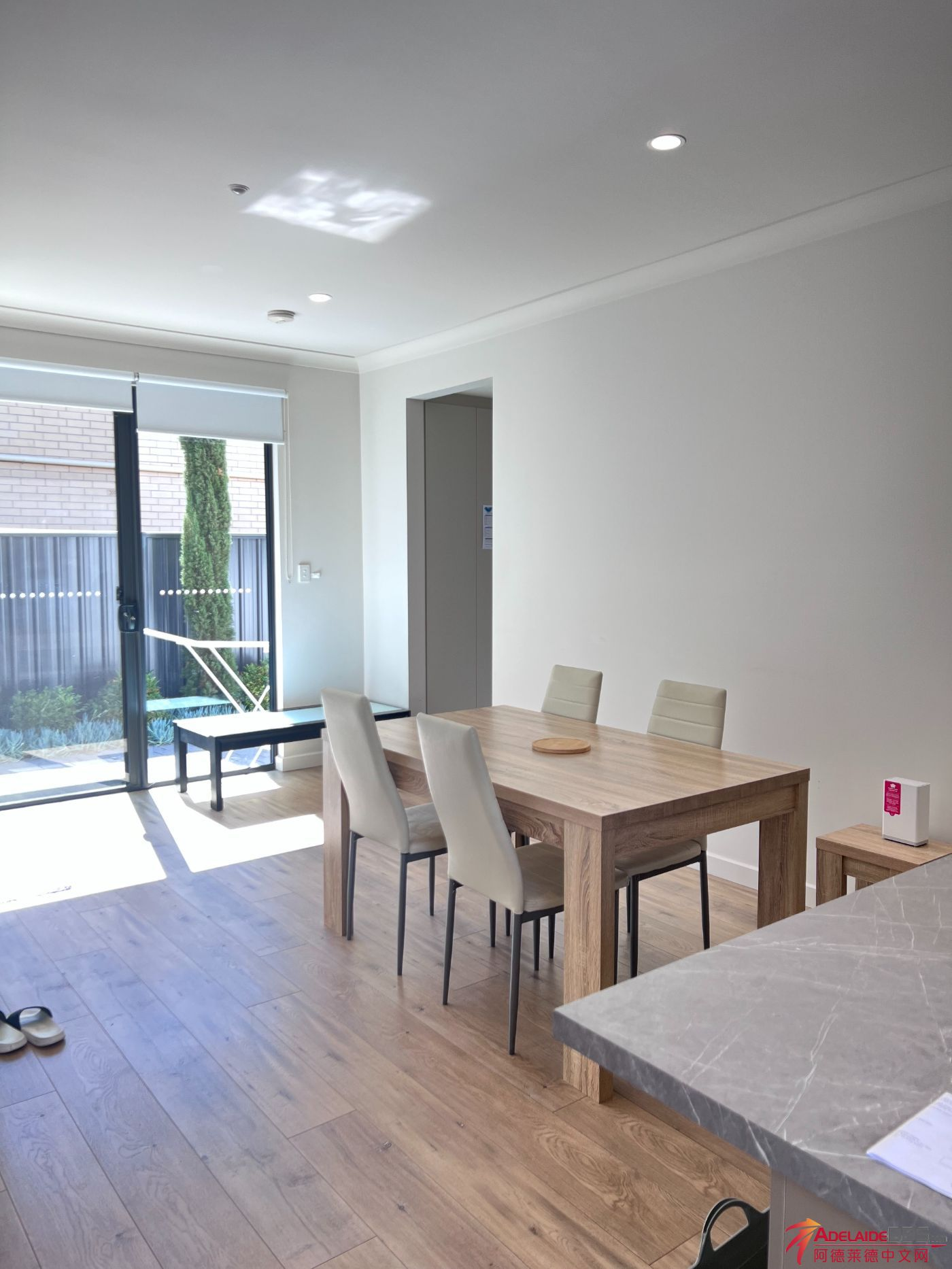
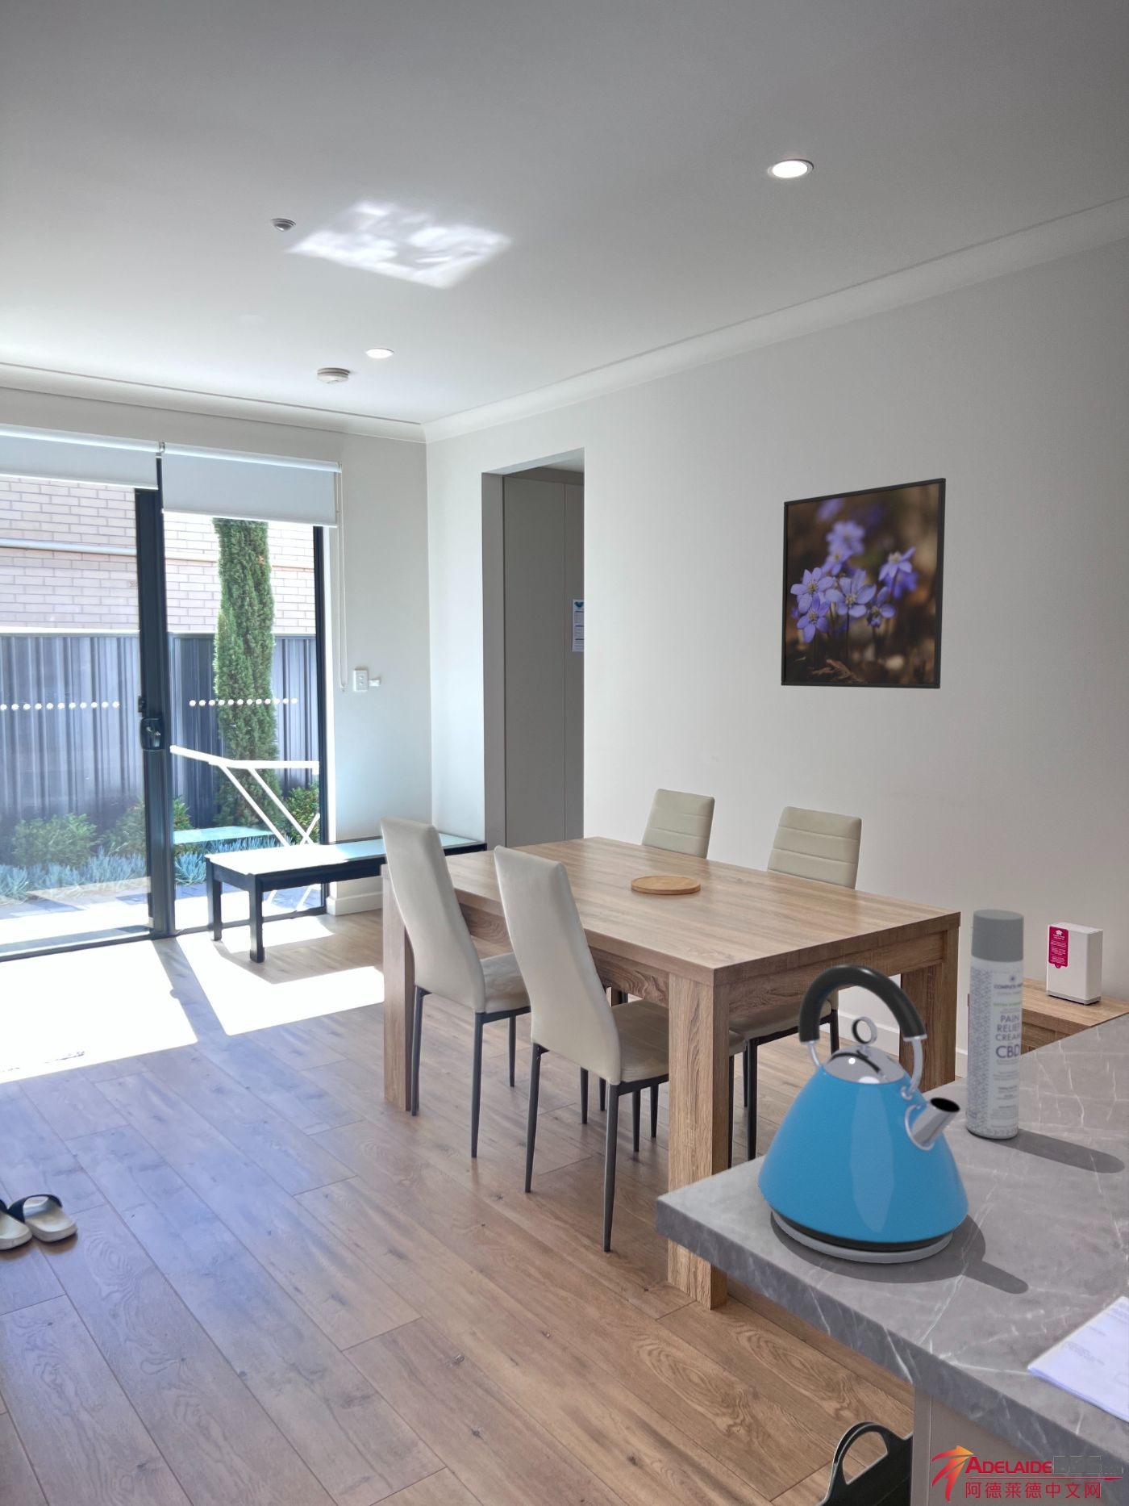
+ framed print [780,477,946,690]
+ spray bottle [964,909,1025,1139]
+ kettle [758,962,970,1265]
